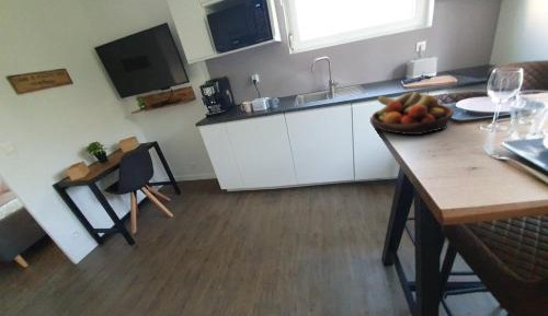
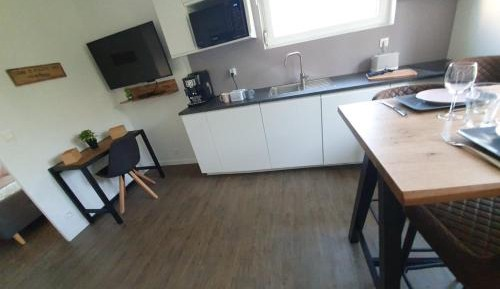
- fruit bowl [370,91,455,136]
